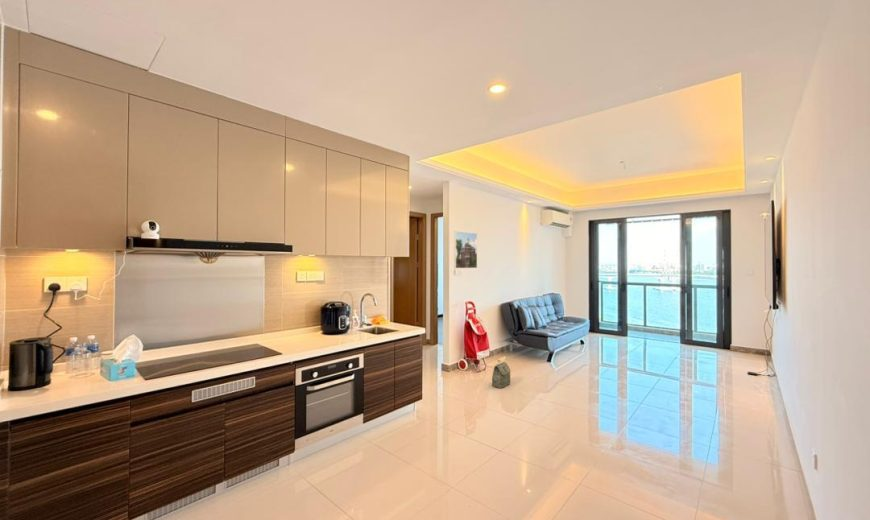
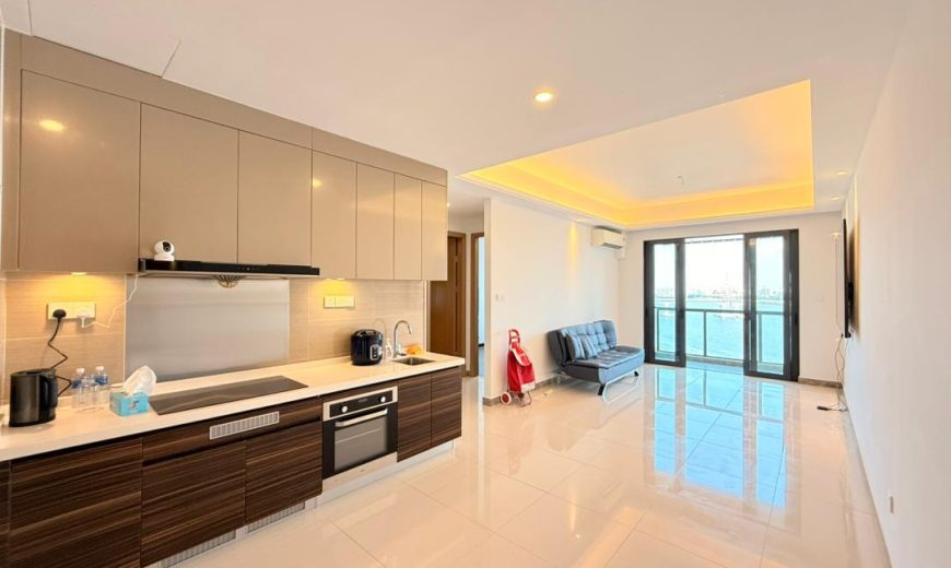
- bag [491,361,512,390]
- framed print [453,230,478,269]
